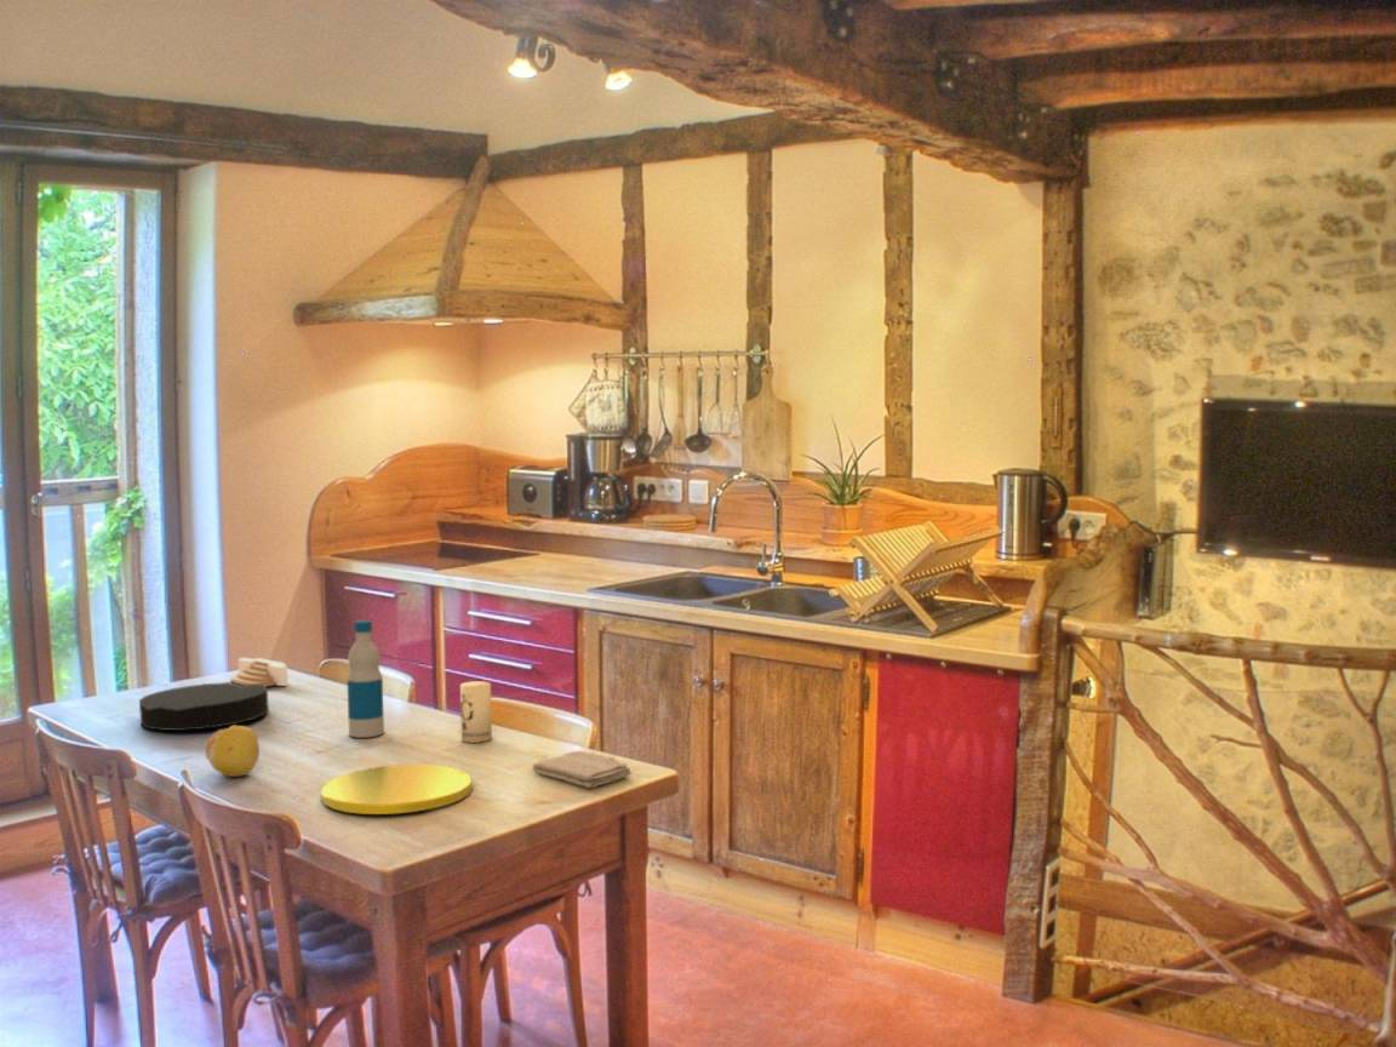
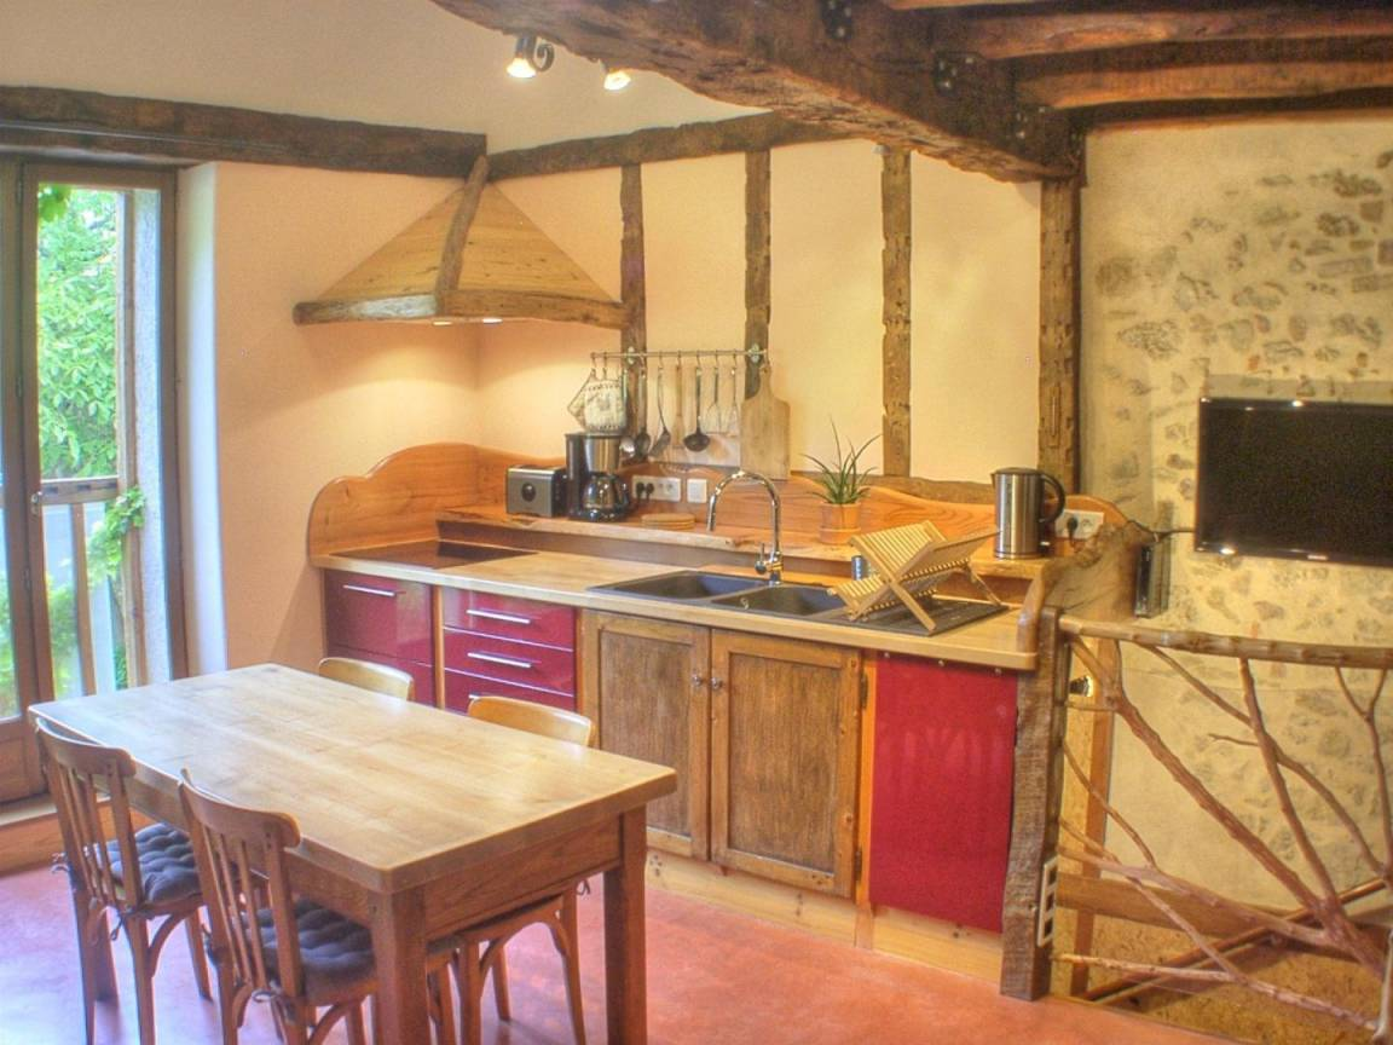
- architectural model [229,657,290,687]
- fruit [204,725,261,778]
- candle [459,680,493,744]
- plate [138,681,270,732]
- washcloth [531,749,633,789]
- bottle [345,619,385,739]
- plate [320,763,474,816]
